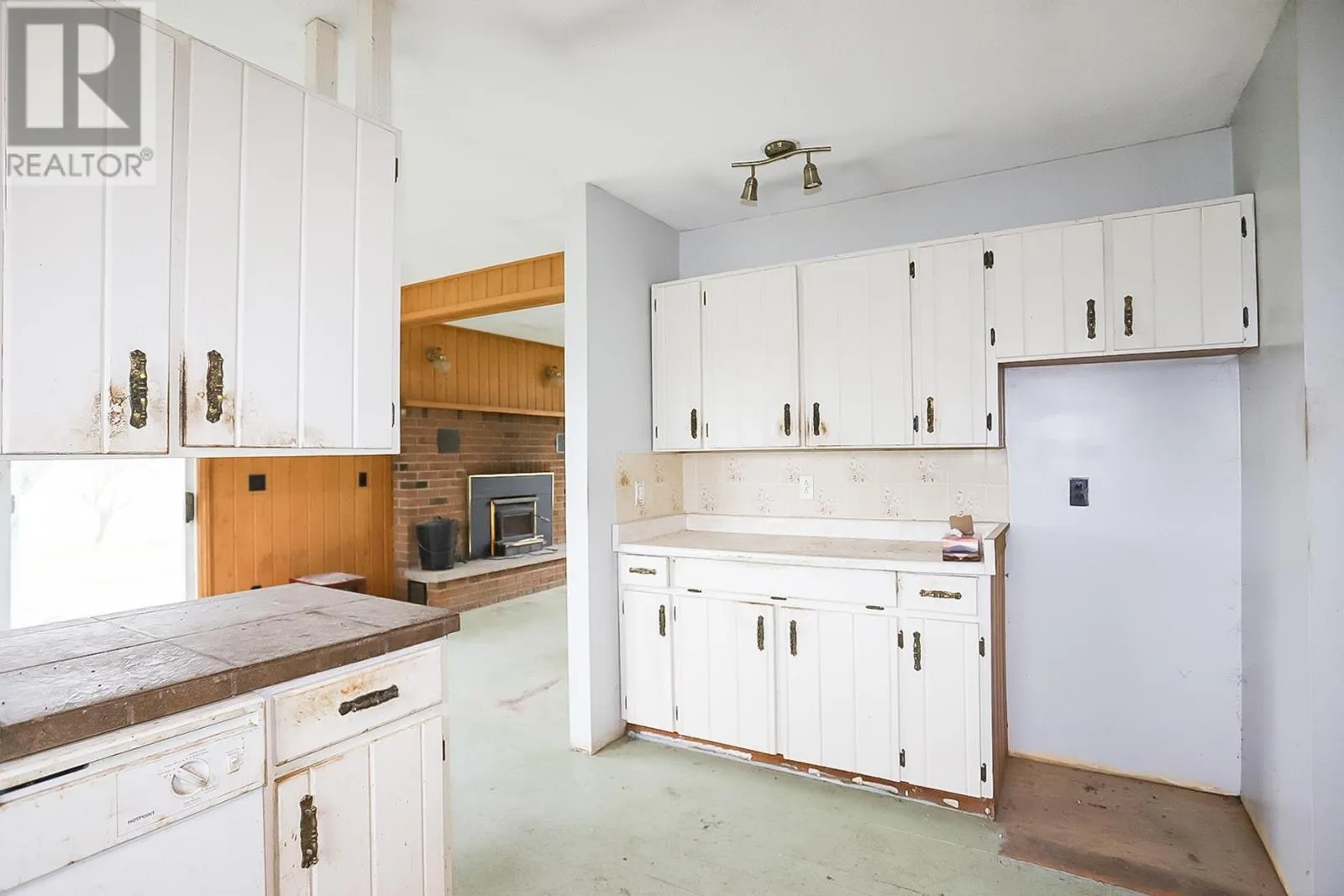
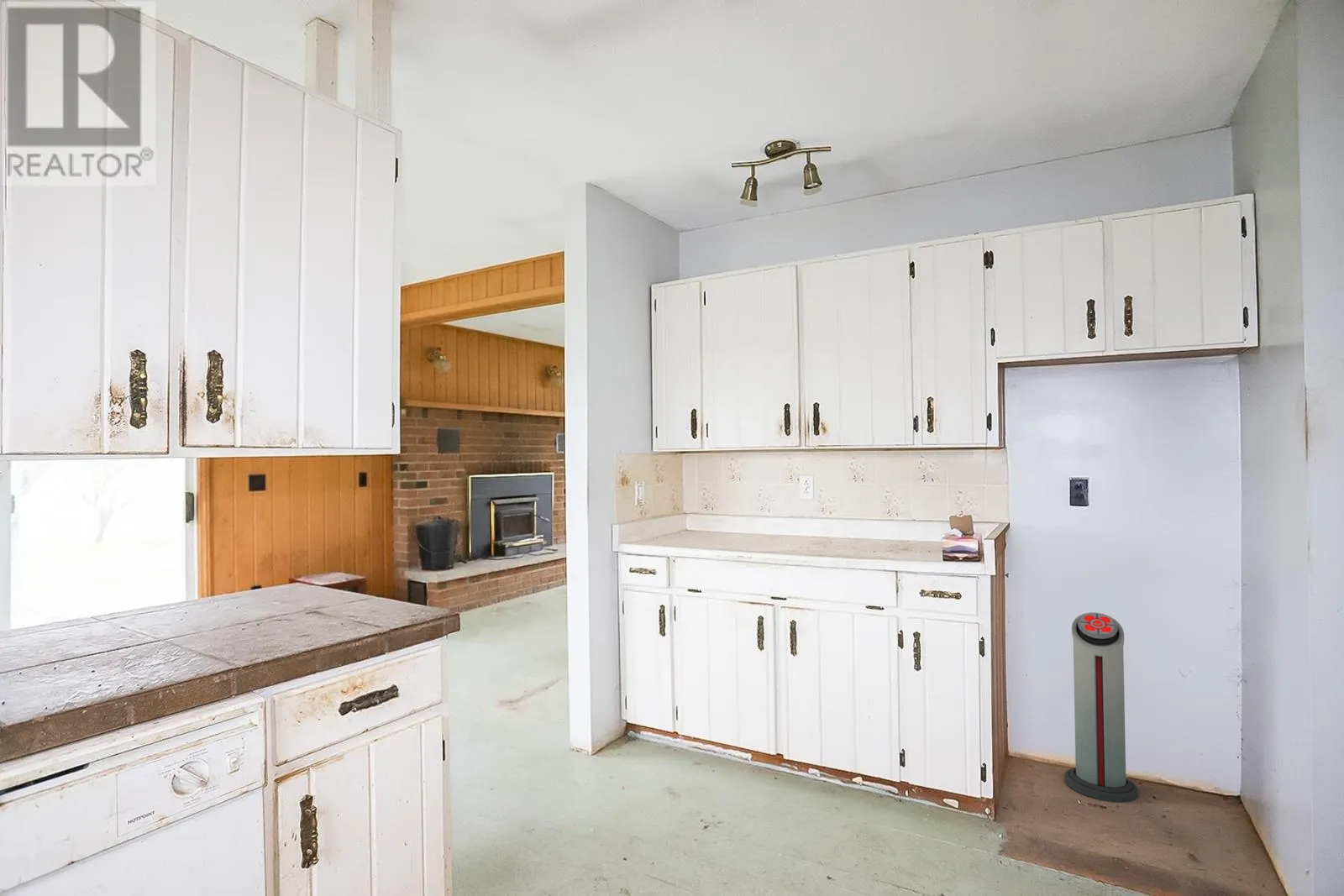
+ air purifier [1063,611,1139,804]
